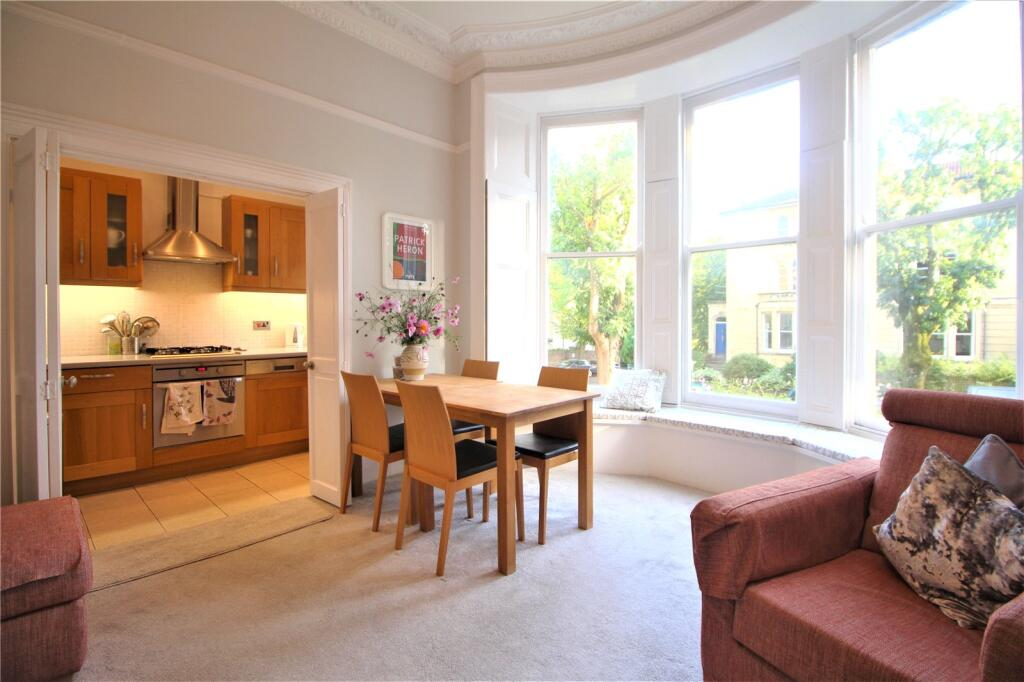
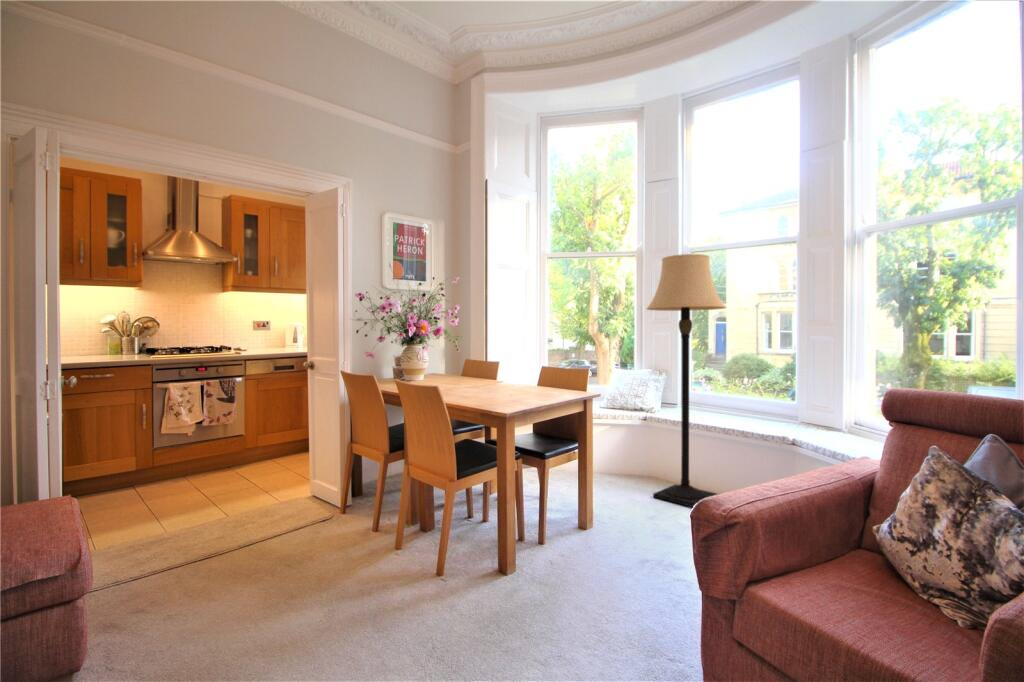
+ lamp [645,253,728,508]
